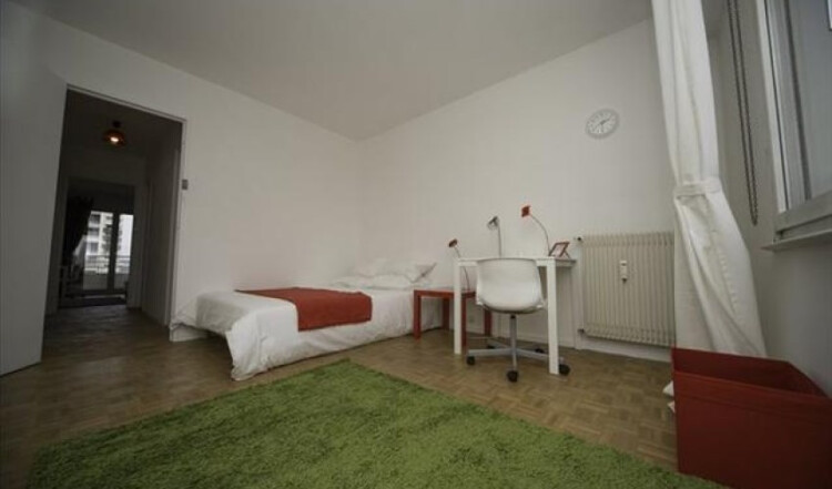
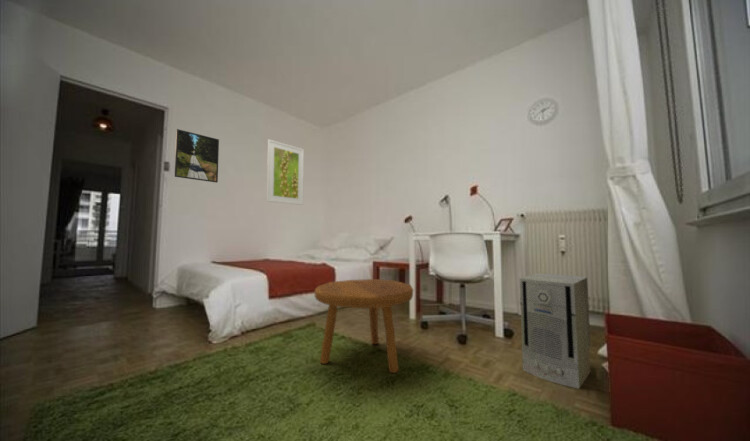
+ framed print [266,139,305,206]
+ footstool [314,278,414,374]
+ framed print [174,128,220,183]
+ air purifier [519,272,592,390]
